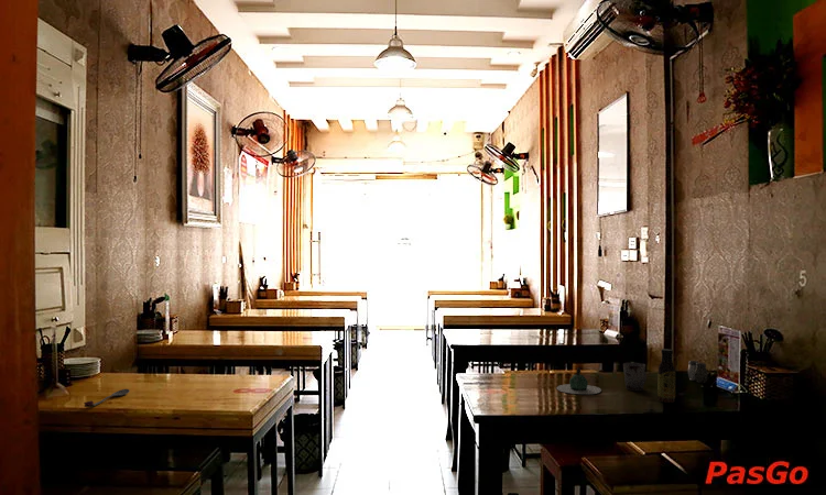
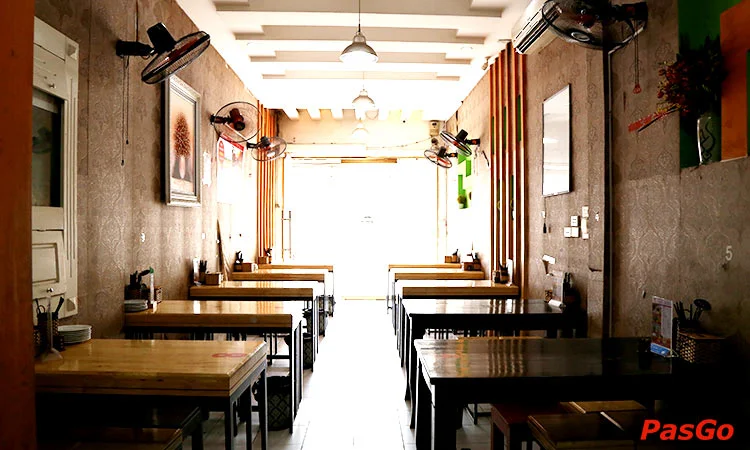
- spoon [83,388,131,408]
- salt and pepper shaker [687,360,708,384]
- teapot [556,366,602,395]
- cup [622,362,648,392]
- sauce bottle [656,348,676,404]
